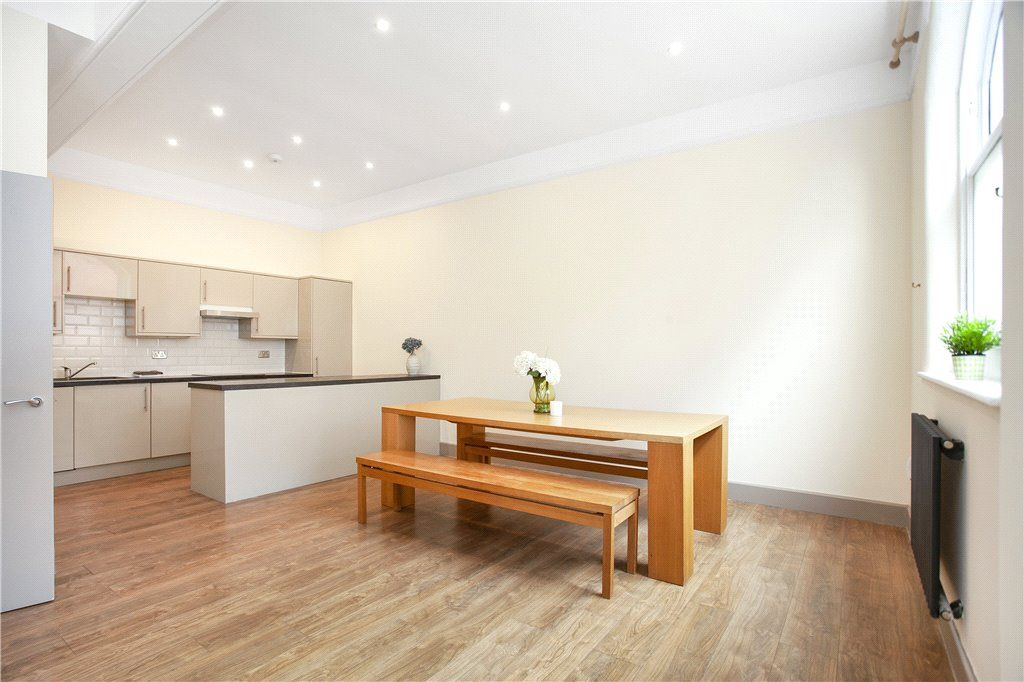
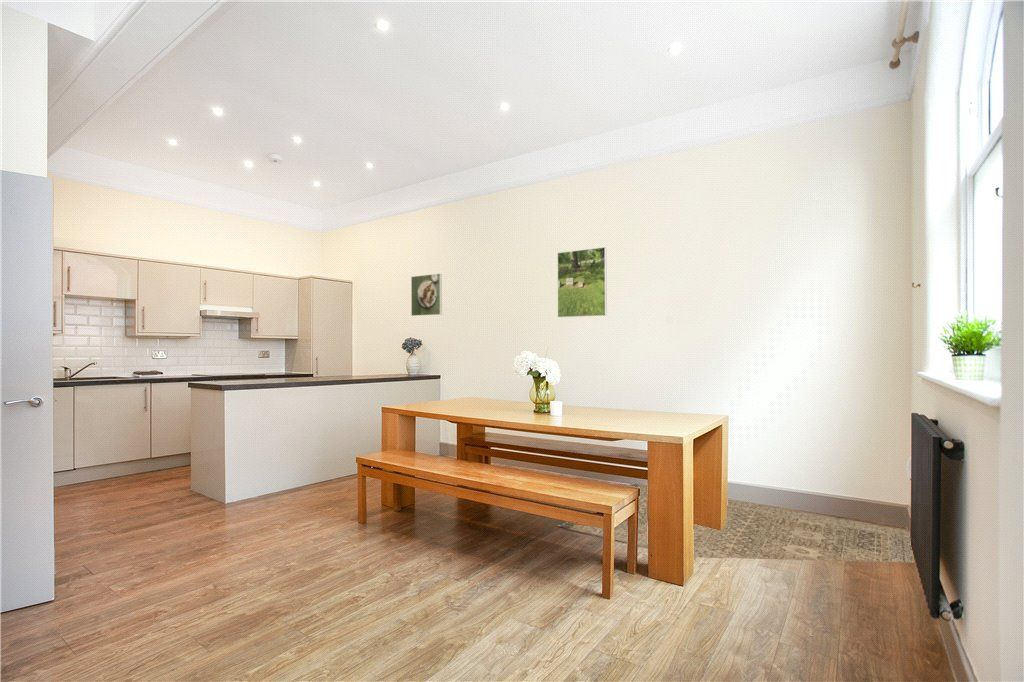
+ rug [557,482,916,564]
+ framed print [557,246,608,318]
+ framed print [410,273,443,317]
